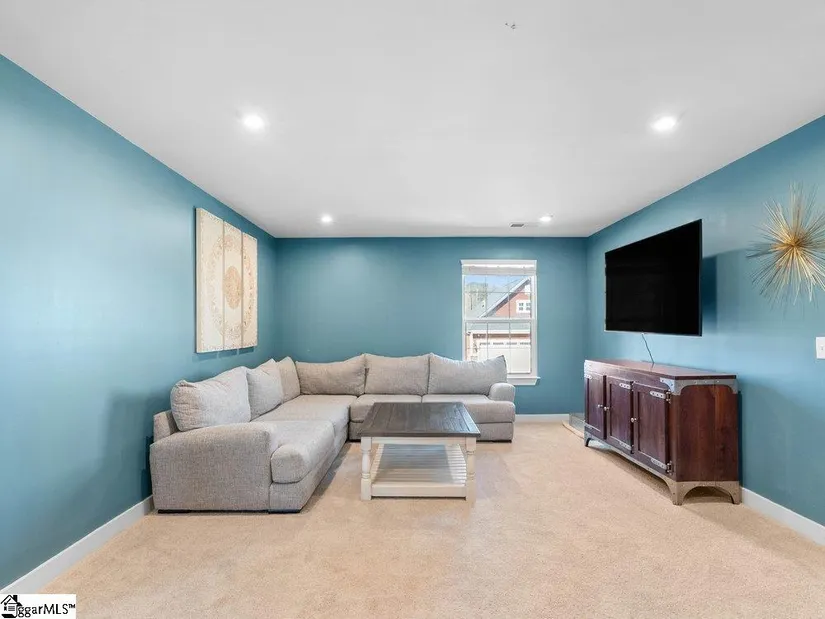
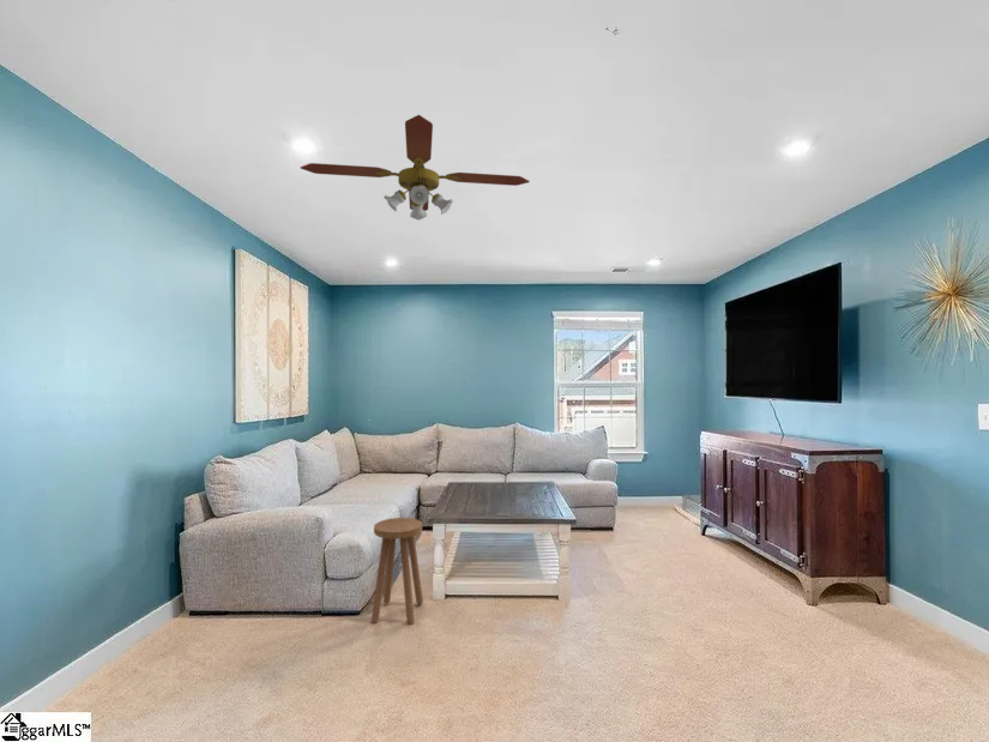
+ ceiling fan [300,114,531,221]
+ stool [370,517,424,626]
